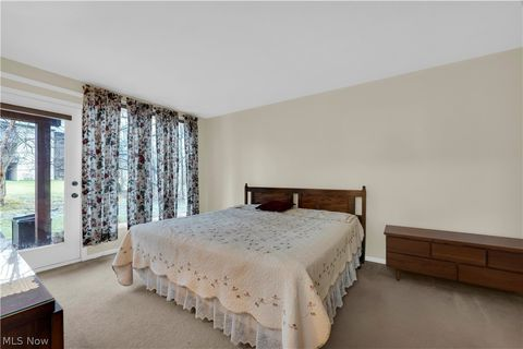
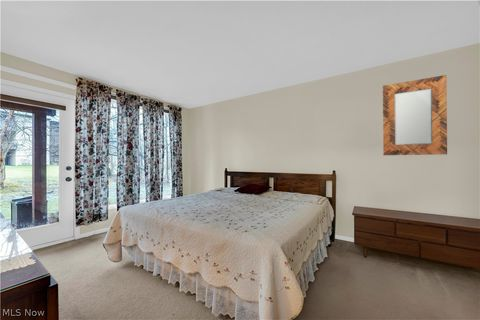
+ home mirror [382,74,448,156]
